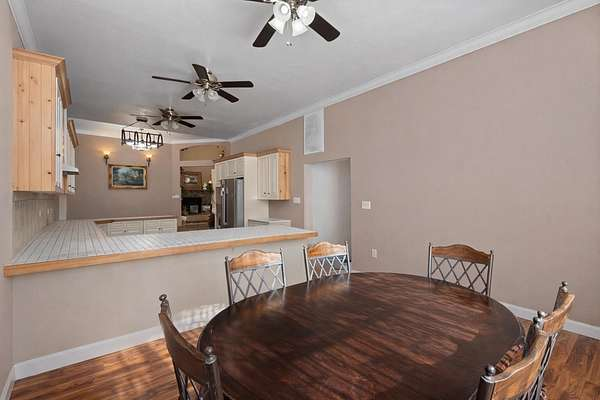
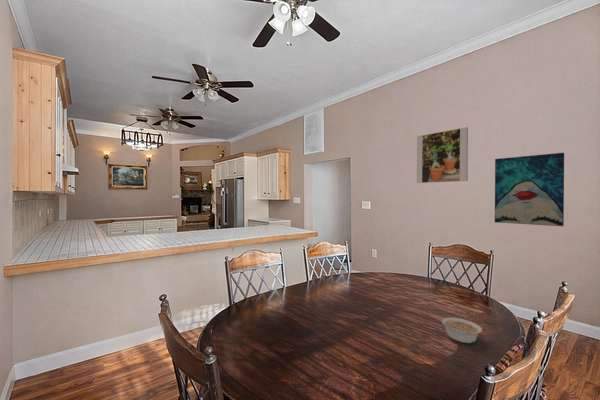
+ wall art [494,152,565,227]
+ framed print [416,126,469,184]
+ legume [441,317,483,344]
